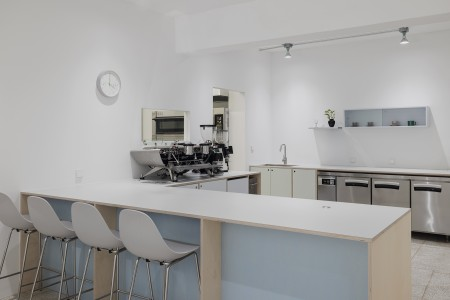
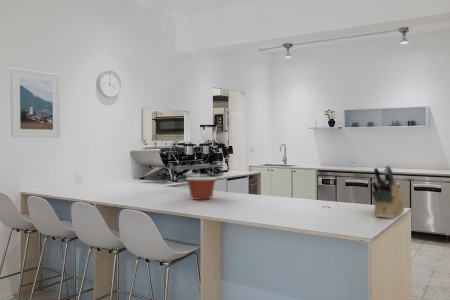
+ mixing bowl [184,176,219,201]
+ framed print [9,66,61,139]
+ knife block [370,164,405,220]
